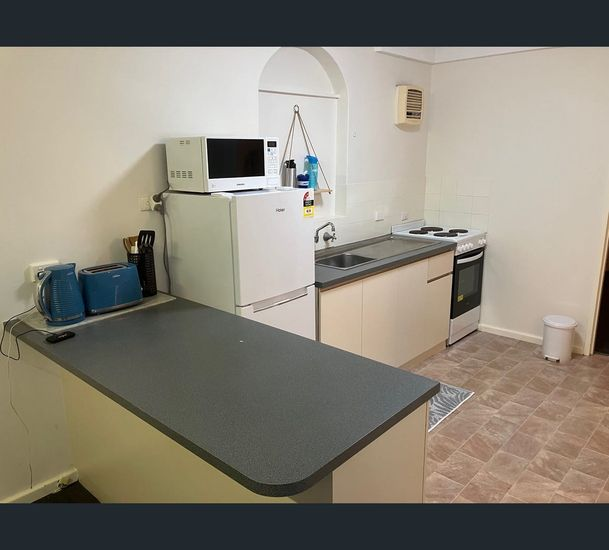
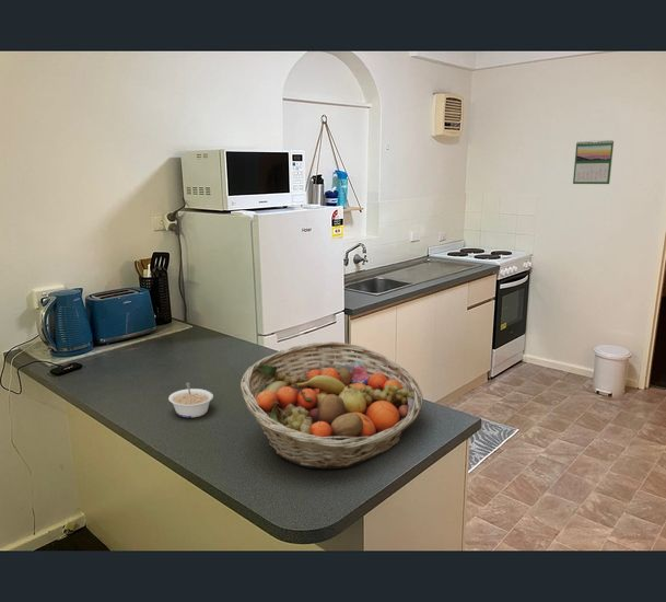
+ fruit basket [239,340,424,470]
+ calendar [572,139,615,185]
+ legume [167,381,214,418]
